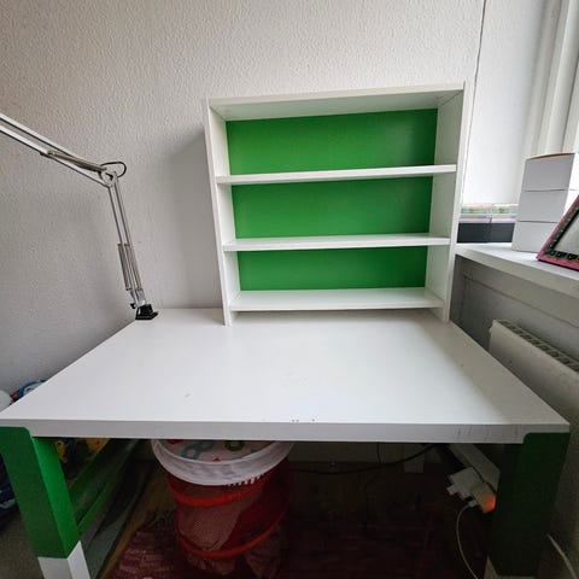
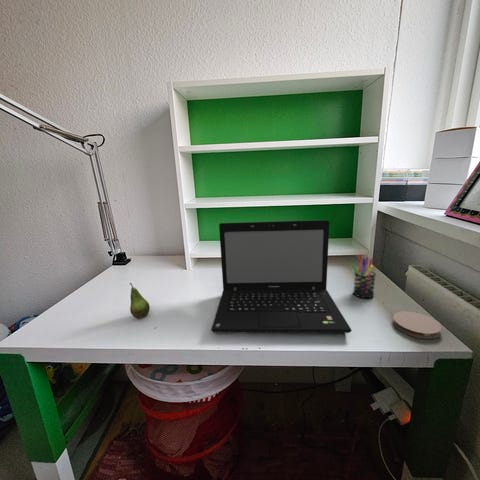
+ coaster [392,310,443,340]
+ laptop [210,219,352,334]
+ pen holder [350,253,377,299]
+ fruit [129,282,151,319]
